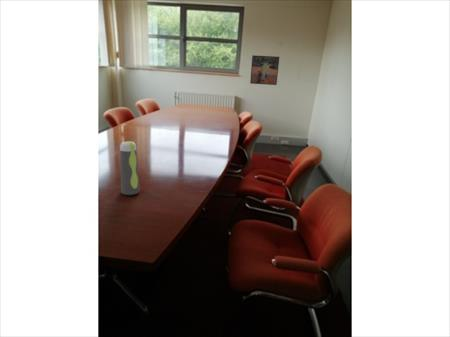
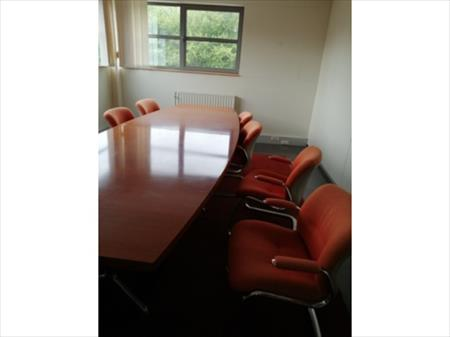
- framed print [249,54,280,86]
- water bottle [119,140,141,196]
